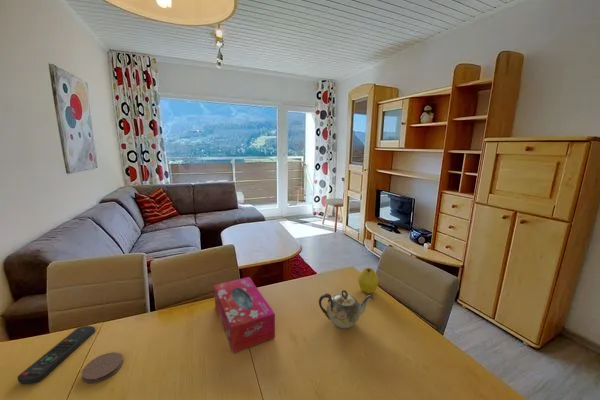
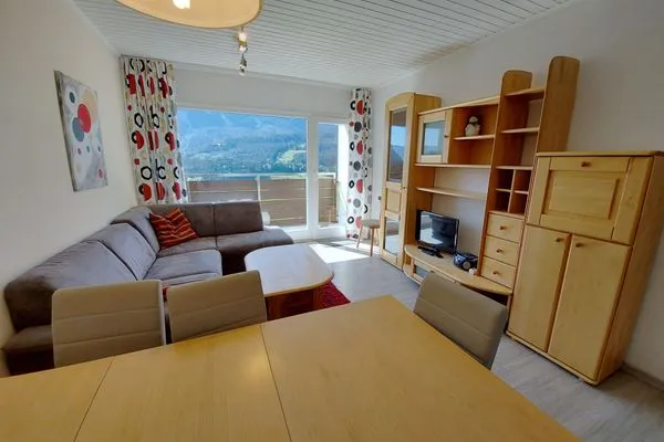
- teapot [318,289,375,330]
- coaster [81,351,124,384]
- fruit [357,266,380,294]
- tissue box [213,276,276,354]
- remote control [16,325,96,385]
